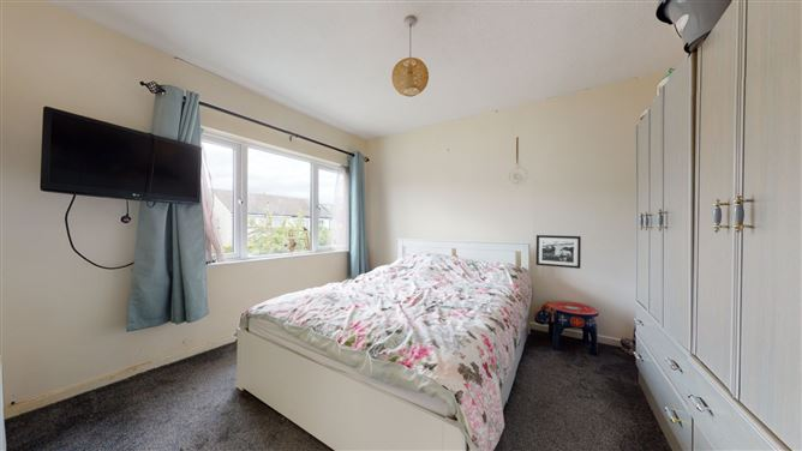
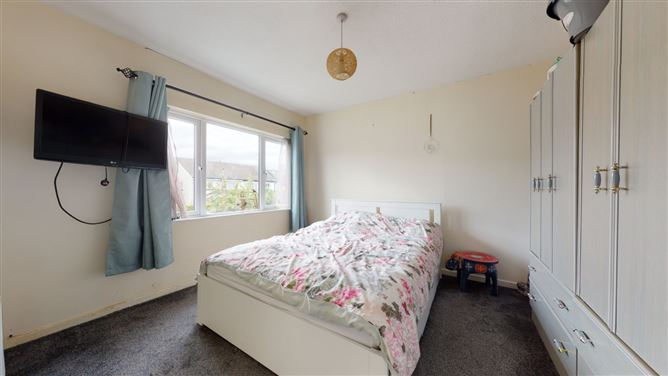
- picture frame [535,234,582,270]
